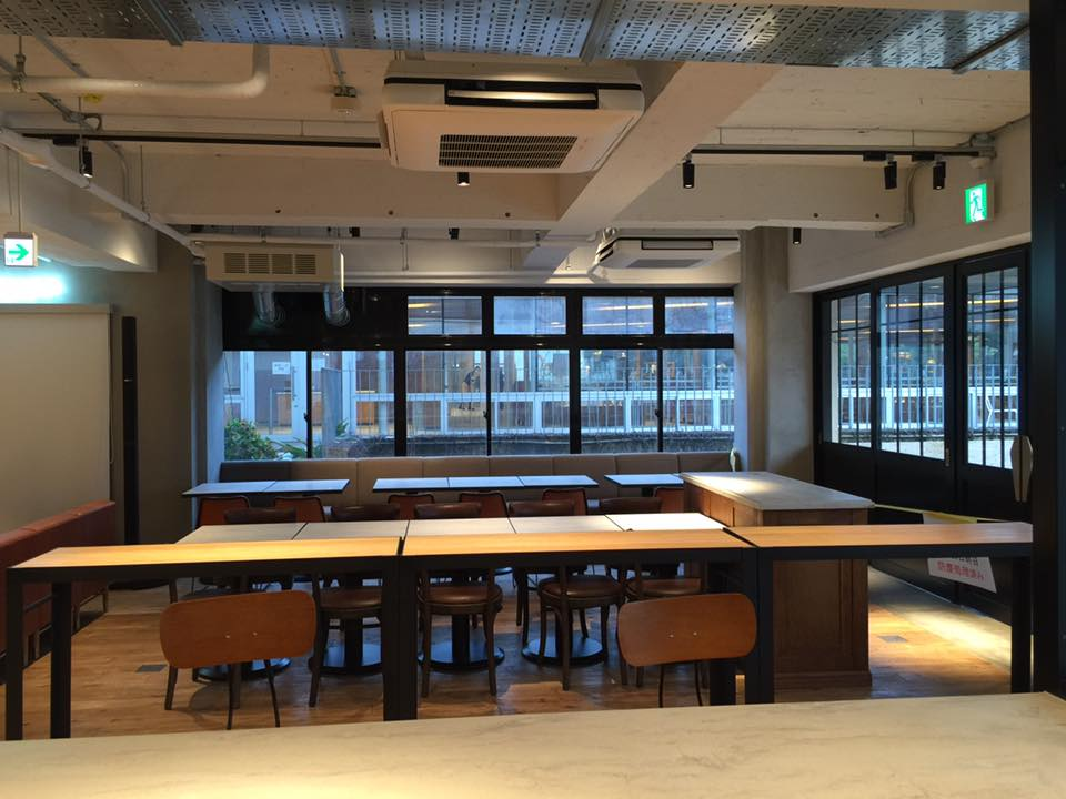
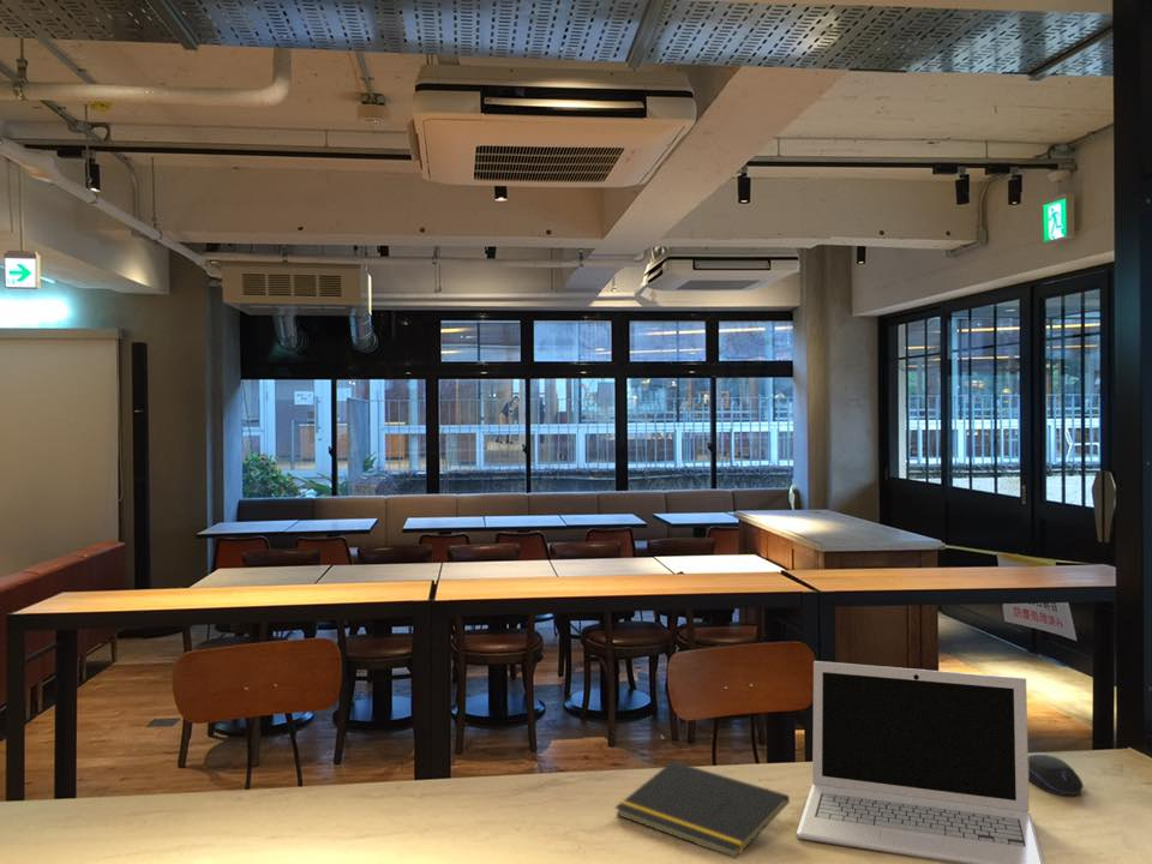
+ notepad [614,760,791,859]
+ computer mouse [1028,752,1085,797]
+ laptop [794,660,1045,864]
